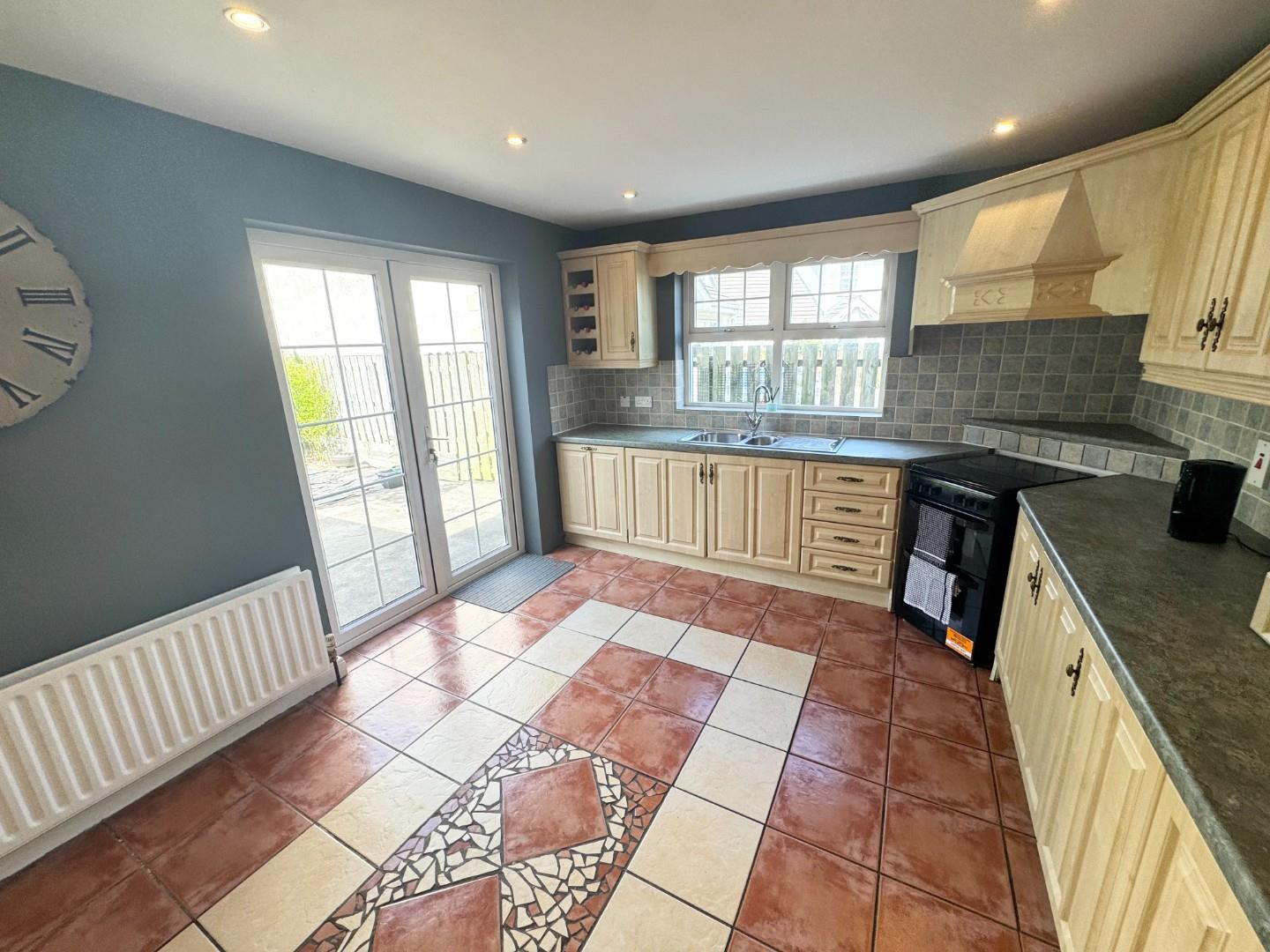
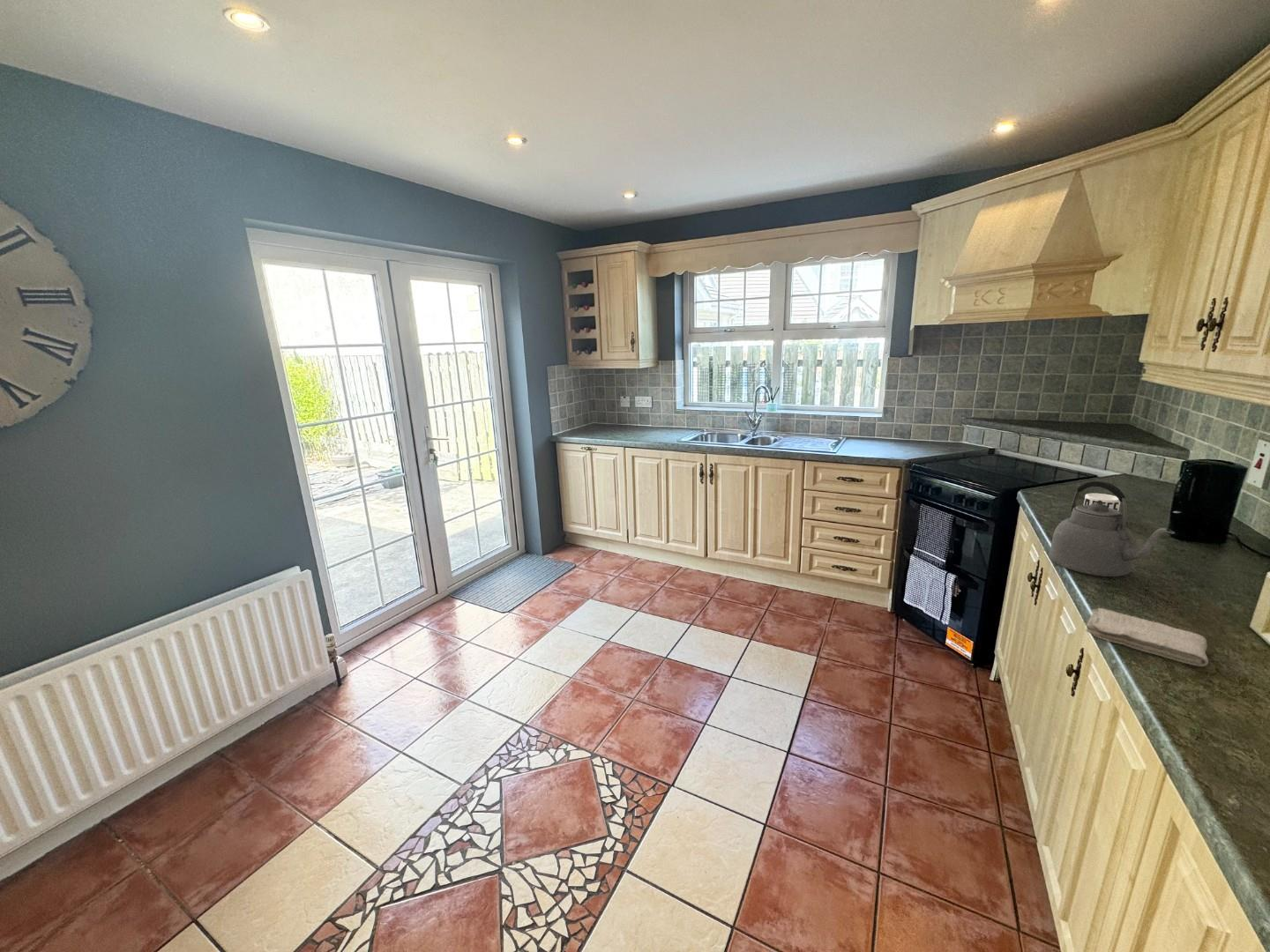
+ kettle [1048,480,1176,577]
+ mug [1077,493,1121,511]
+ washcloth [1086,607,1209,667]
